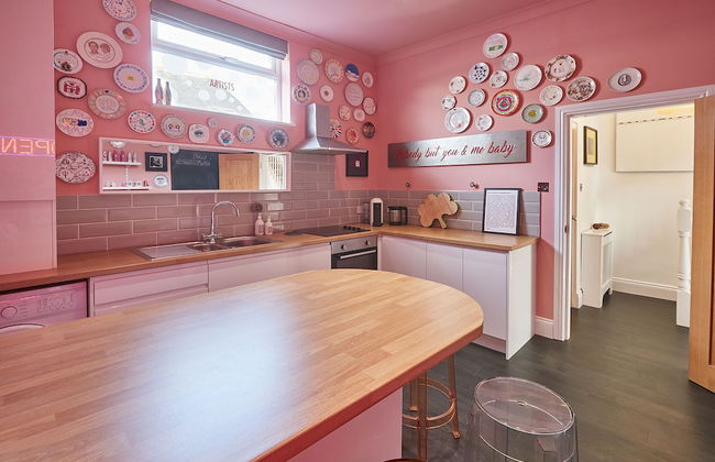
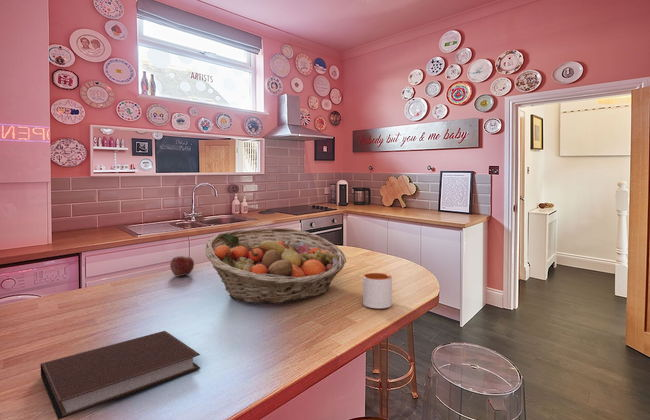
+ fruit basket [204,227,347,305]
+ apple [169,255,195,277]
+ mug [362,272,393,310]
+ notebook [40,330,201,420]
